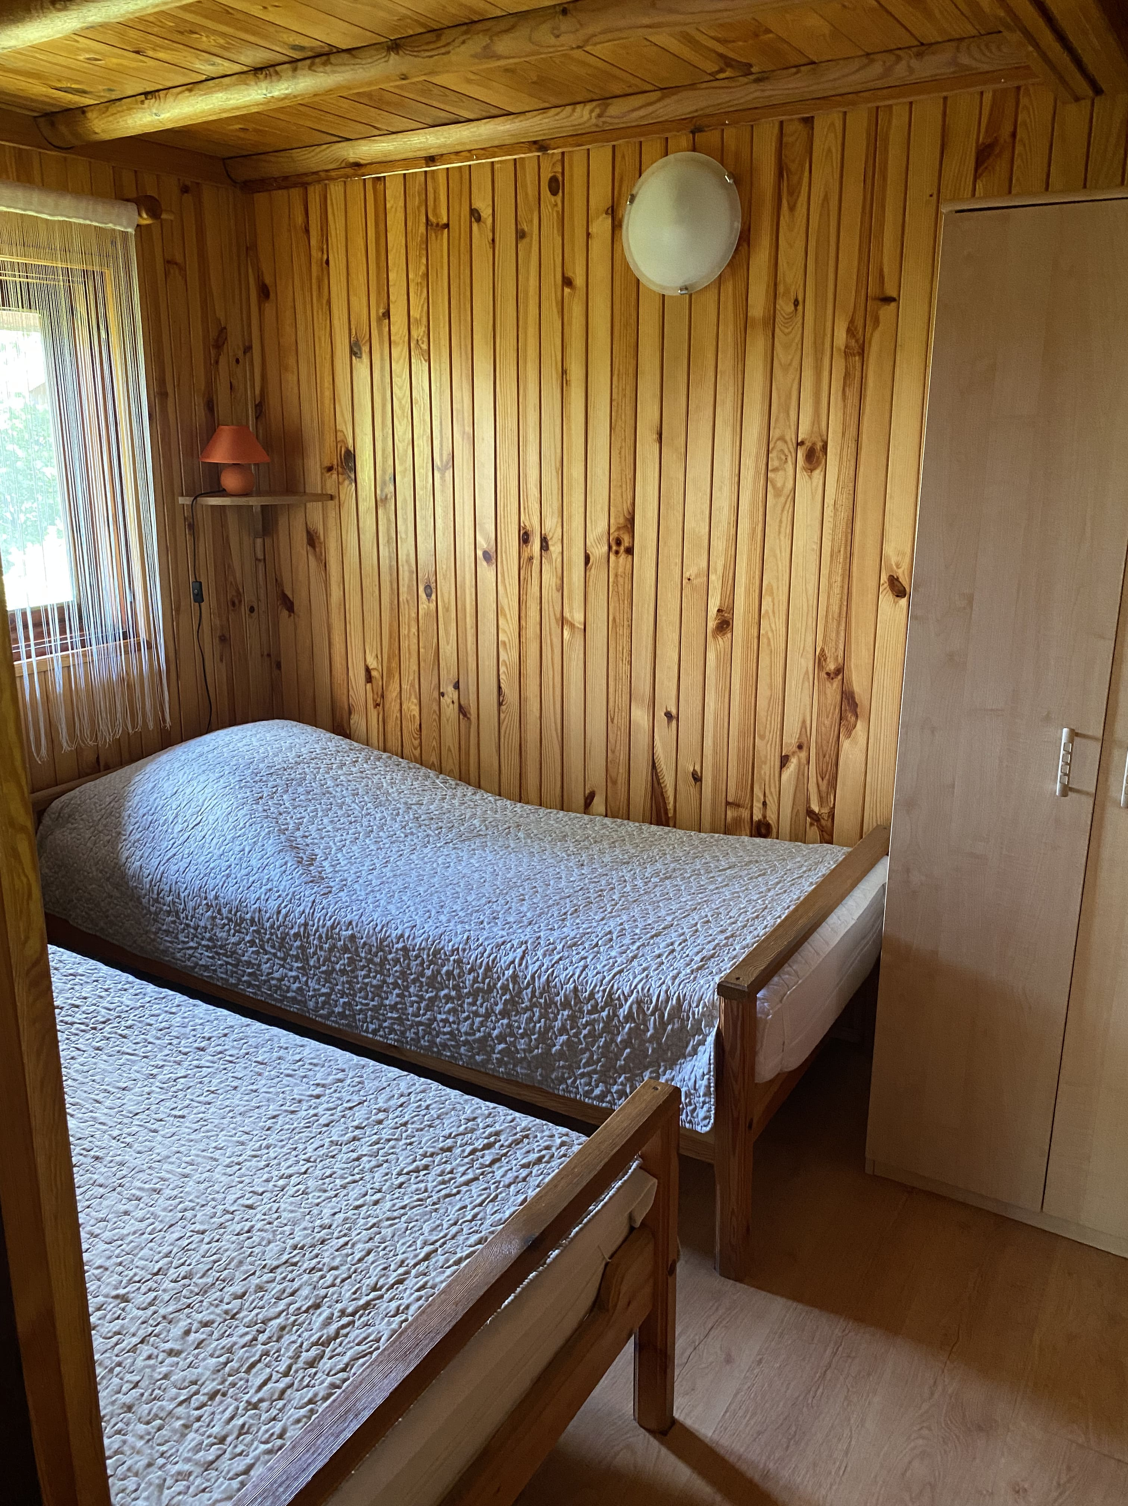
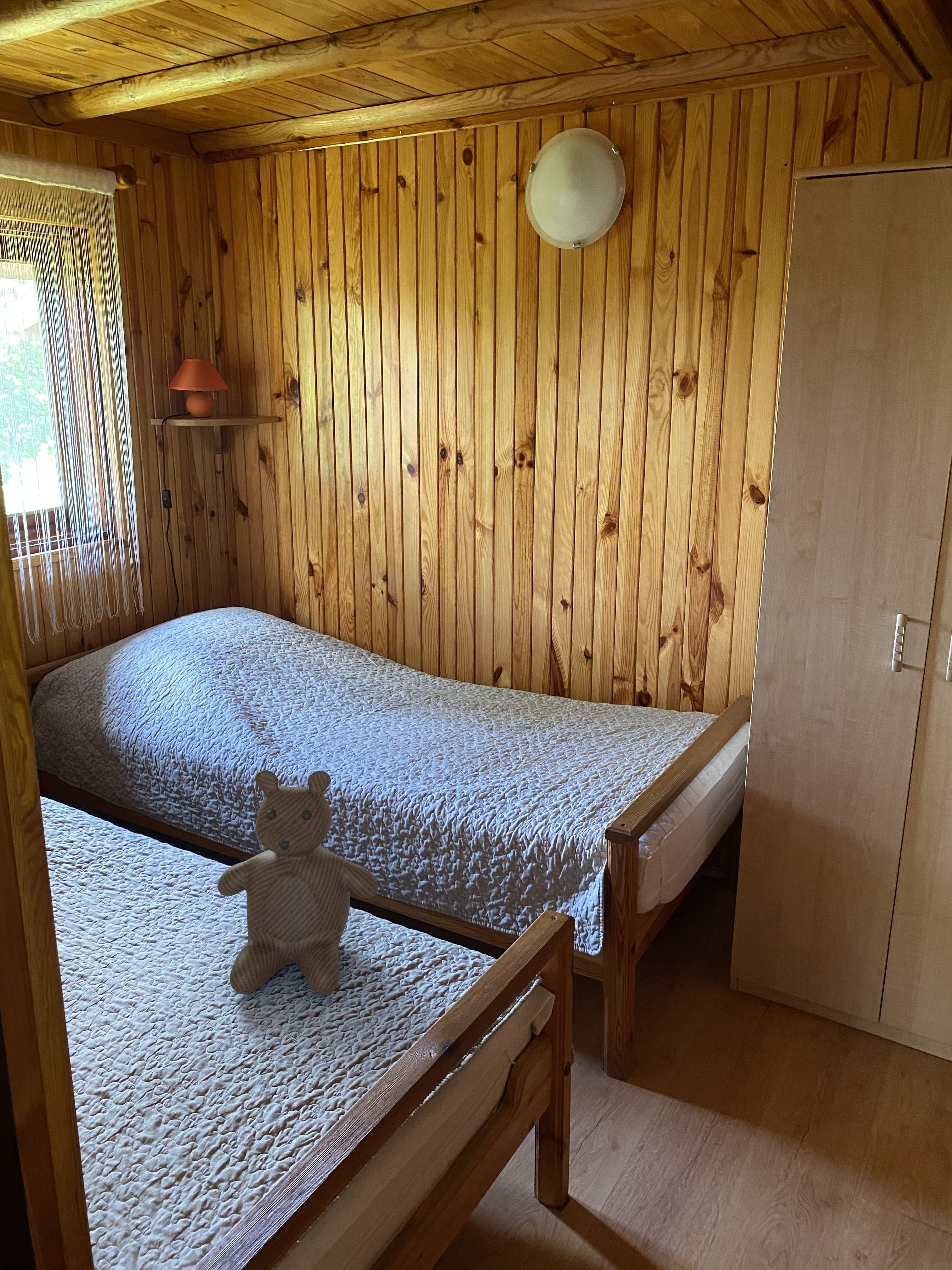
+ teddy bear [217,770,379,996]
